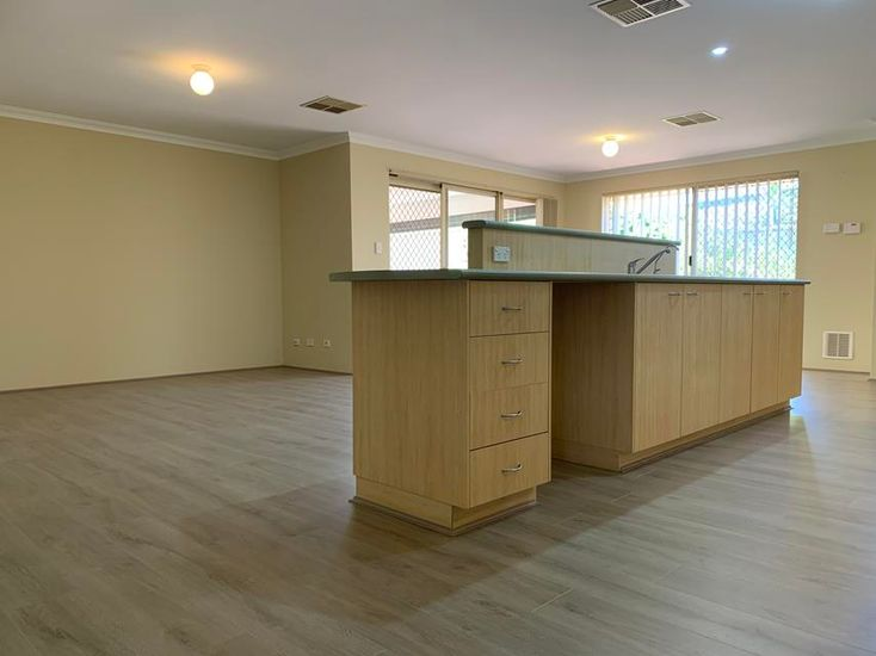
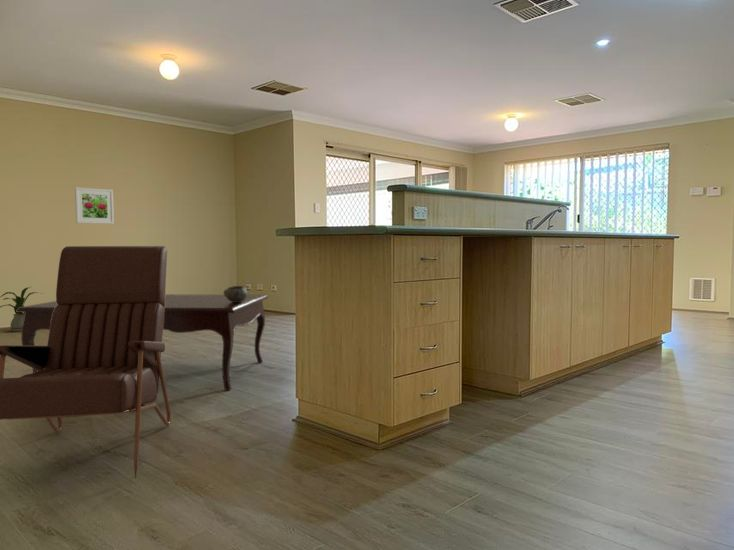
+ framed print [74,186,115,225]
+ coffee table [16,293,269,392]
+ decorative bowl [223,285,249,302]
+ armchair [0,245,172,480]
+ house plant [0,286,44,333]
